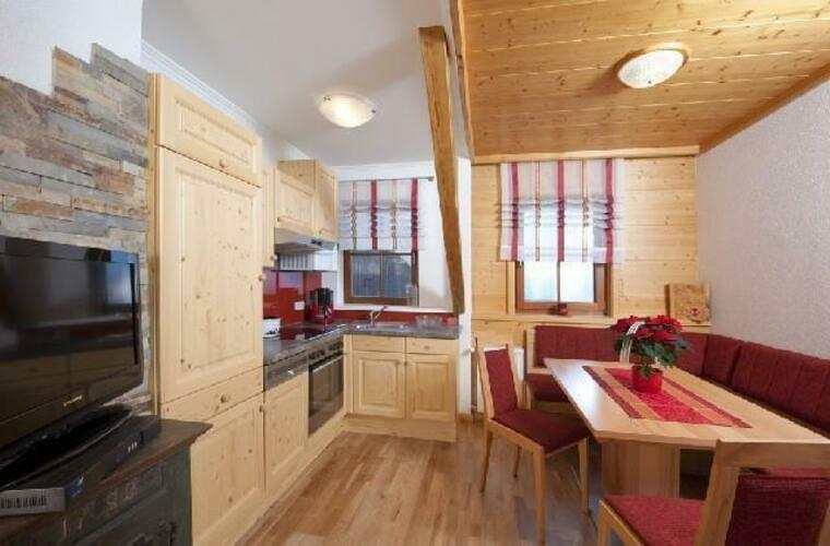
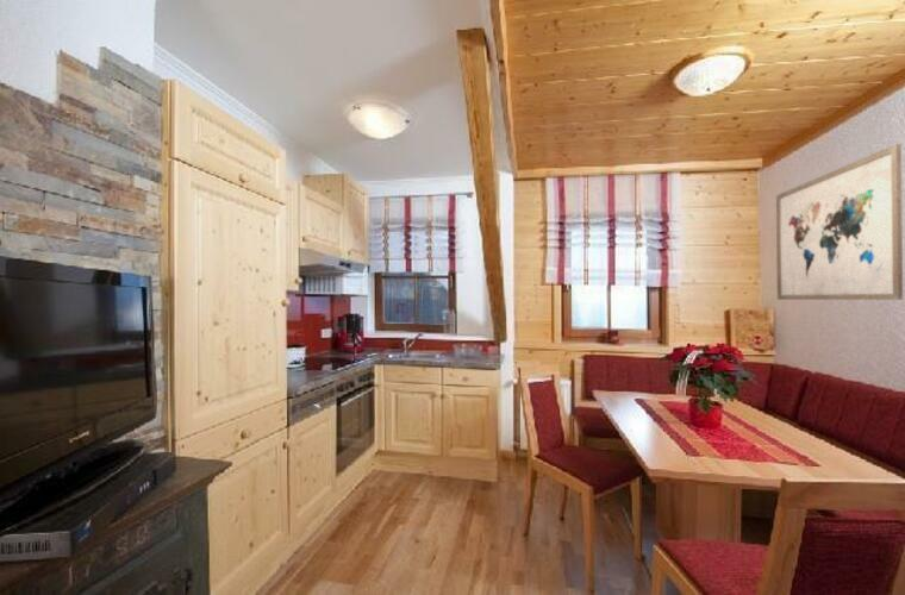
+ wall art [775,143,904,301]
